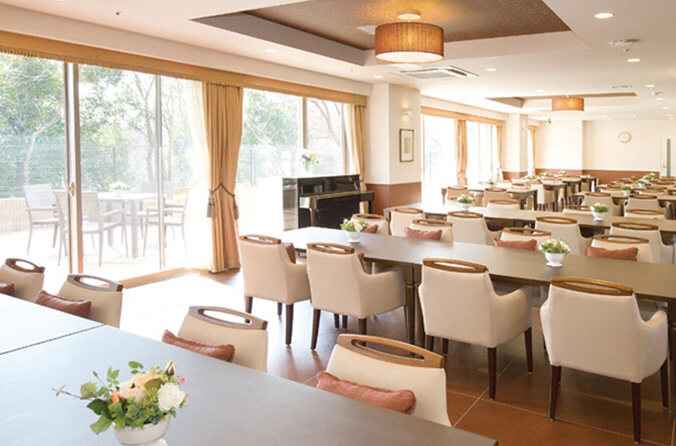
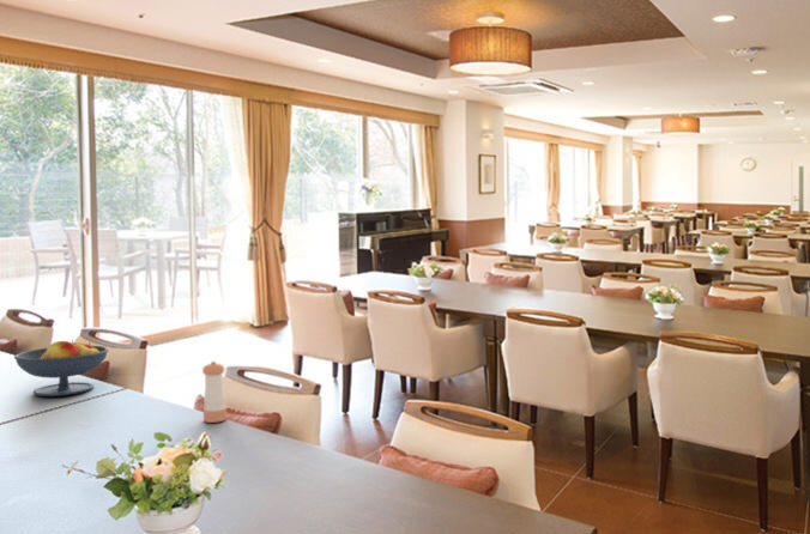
+ fruit bowl [13,338,109,398]
+ pepper shaker [201,360,228,424]
